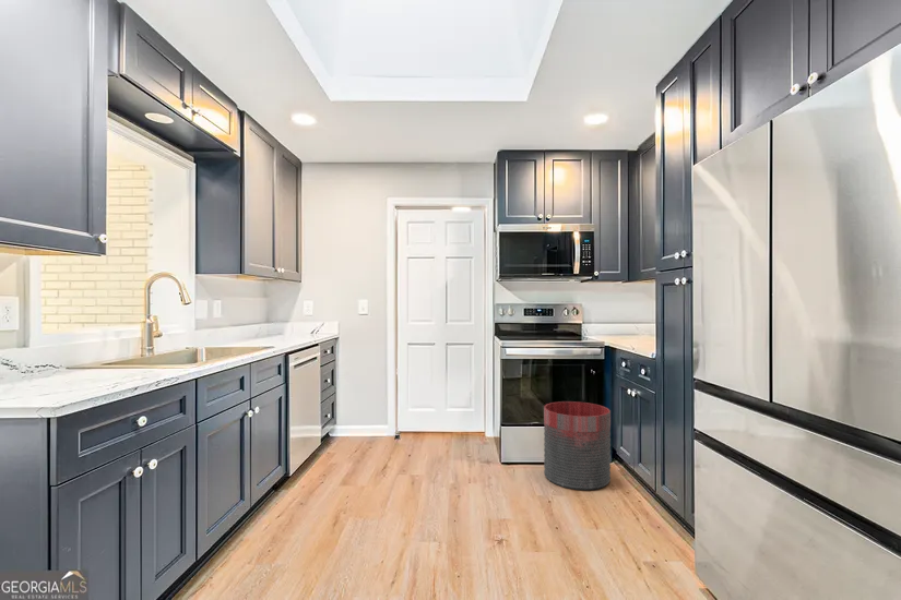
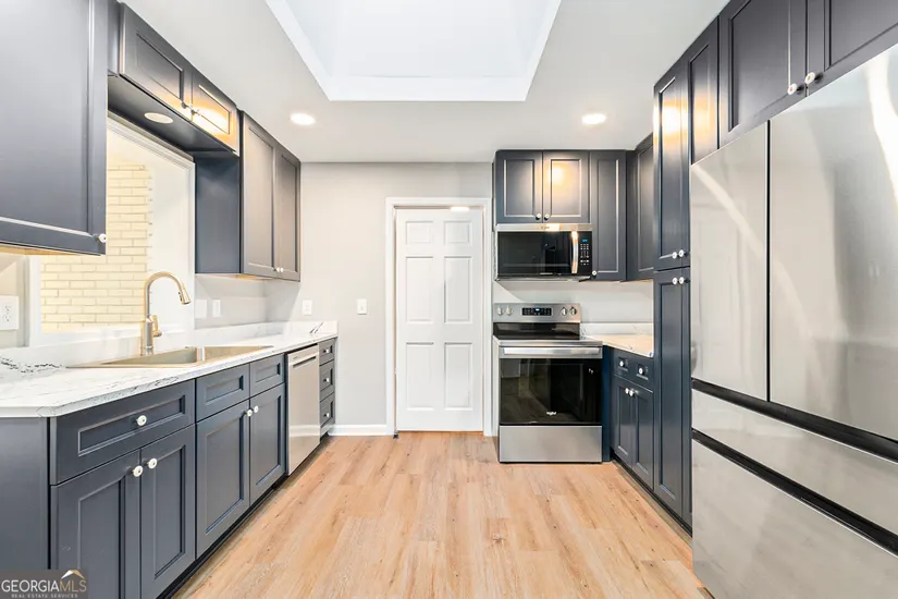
- trash can [543,400,612,491]
